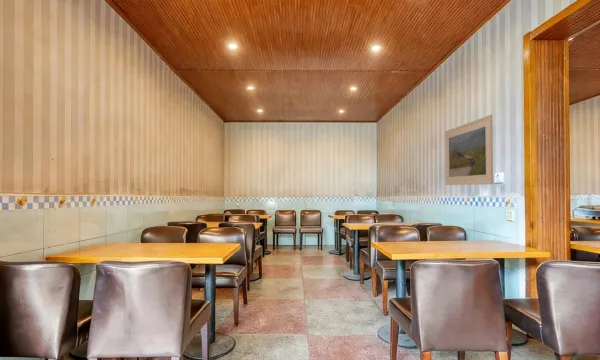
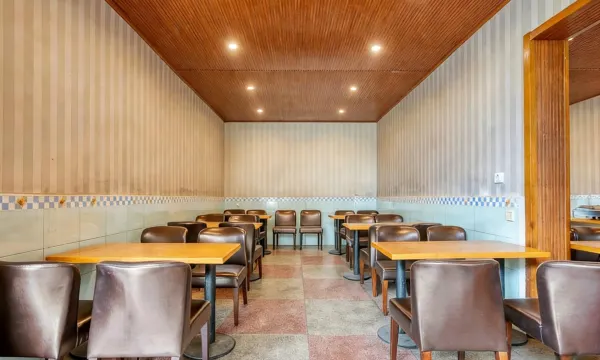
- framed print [444,114,494,186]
